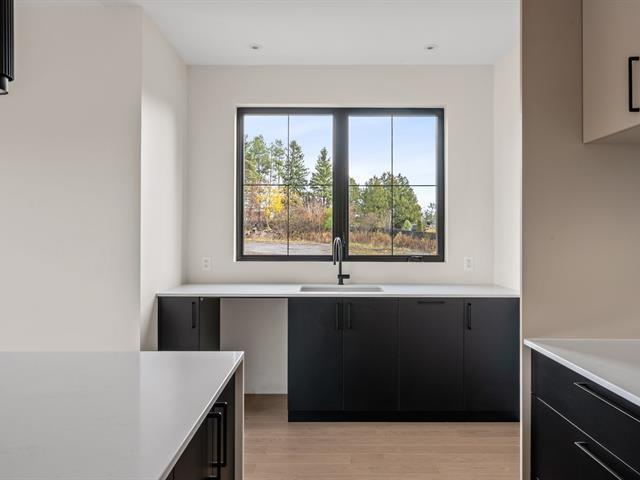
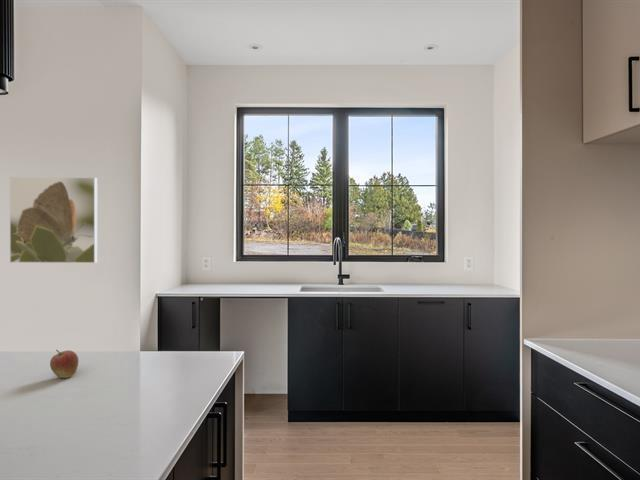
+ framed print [9,176,98,264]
+ fruit [49,349,80,379]
